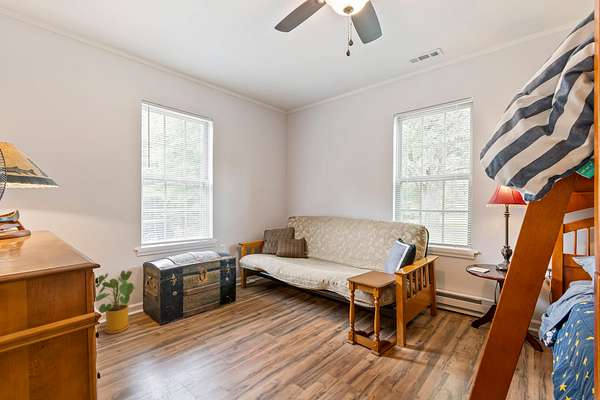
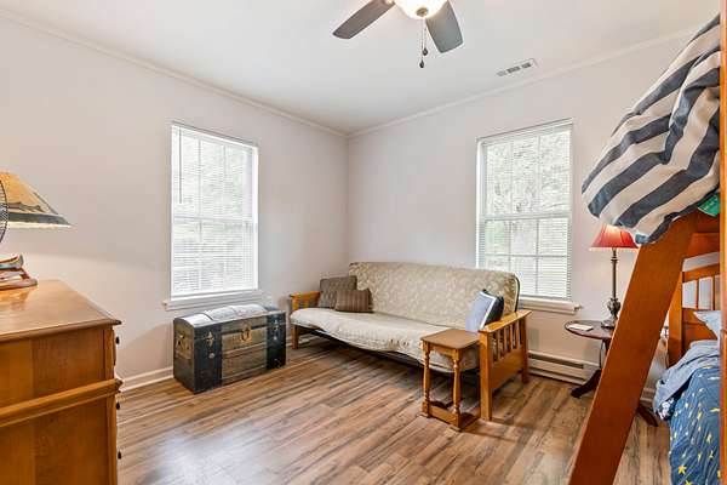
- house plant [95,270,141,335]
